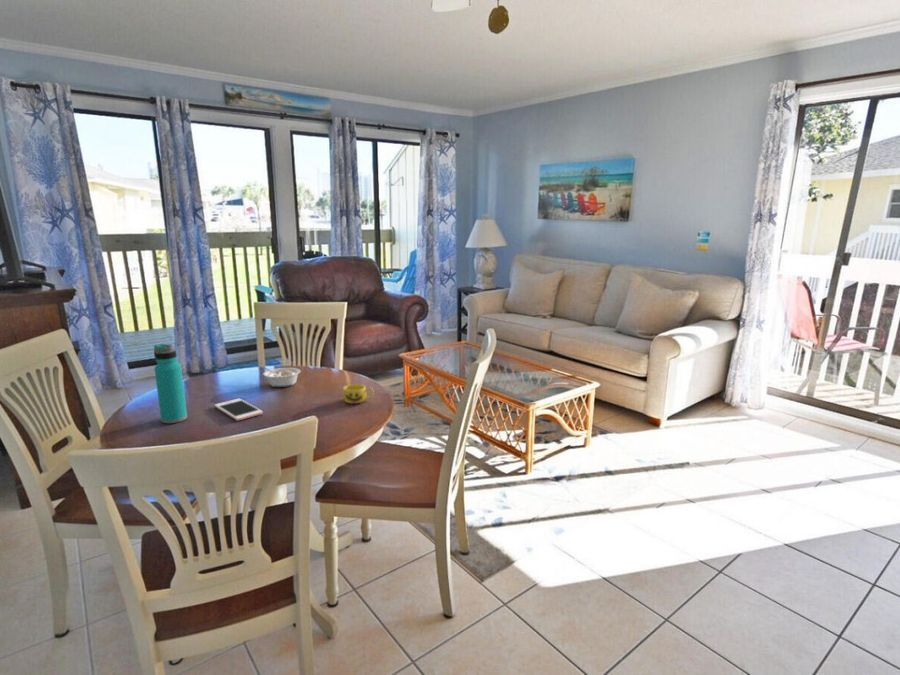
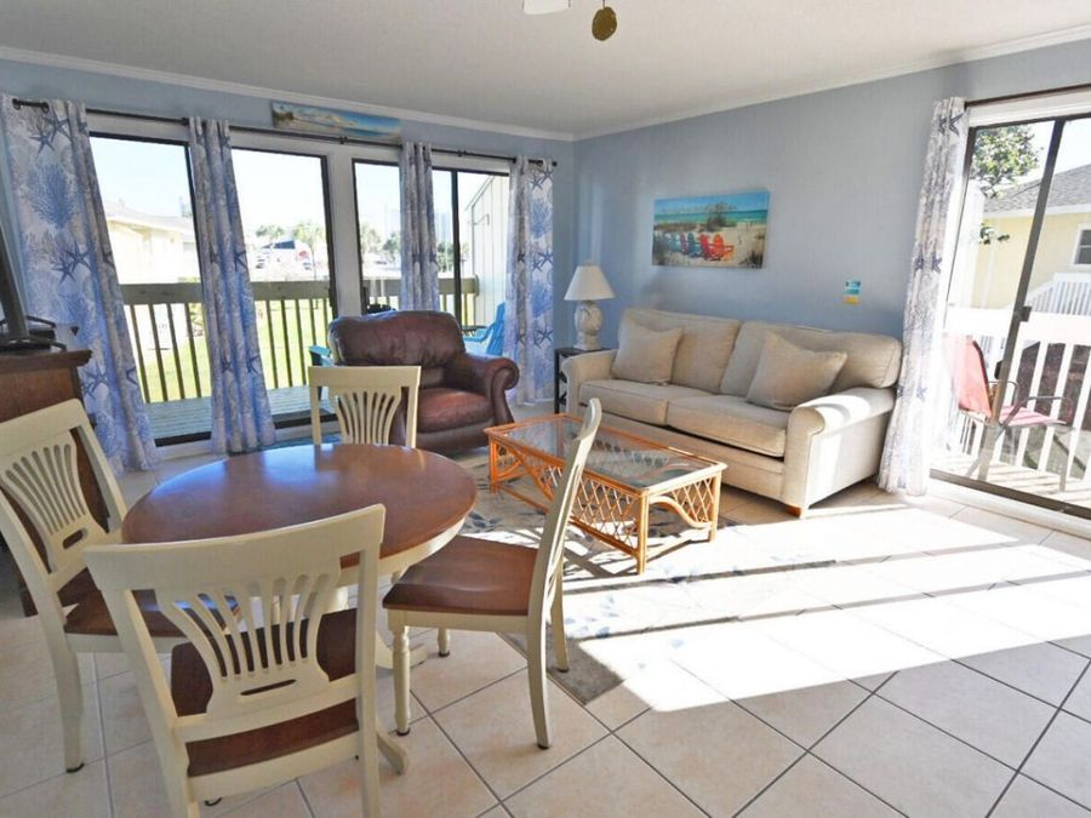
- cup [342,383,375,405]
- cell phone [214,398,264,422]
- water bottle [153,343,188,424]
- legume [261,366,302,388]
